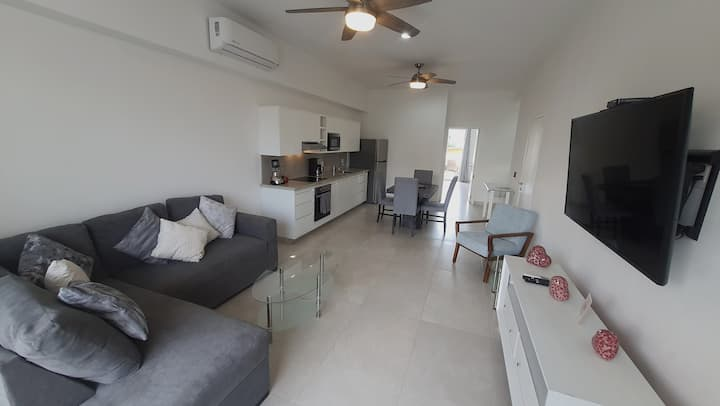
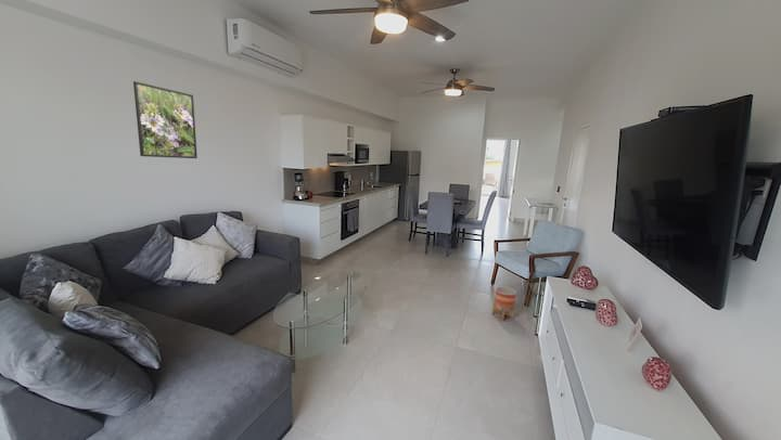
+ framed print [132,80,199,159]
+ planter [491,286,517,322]
